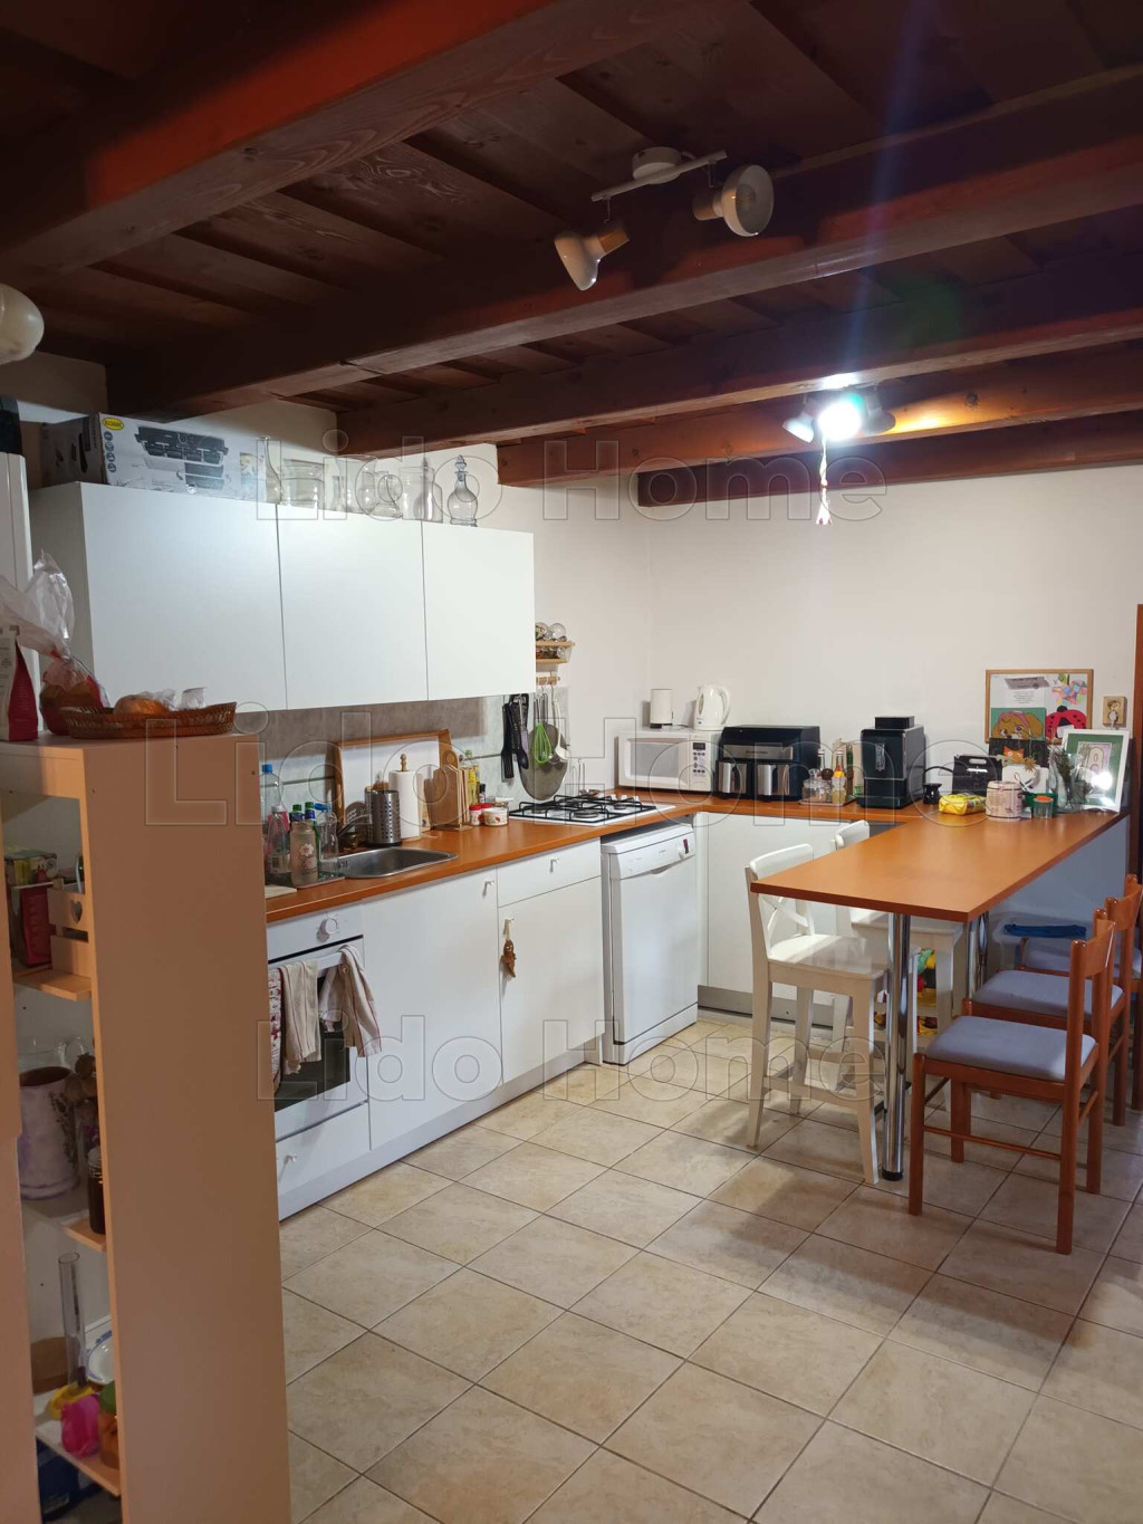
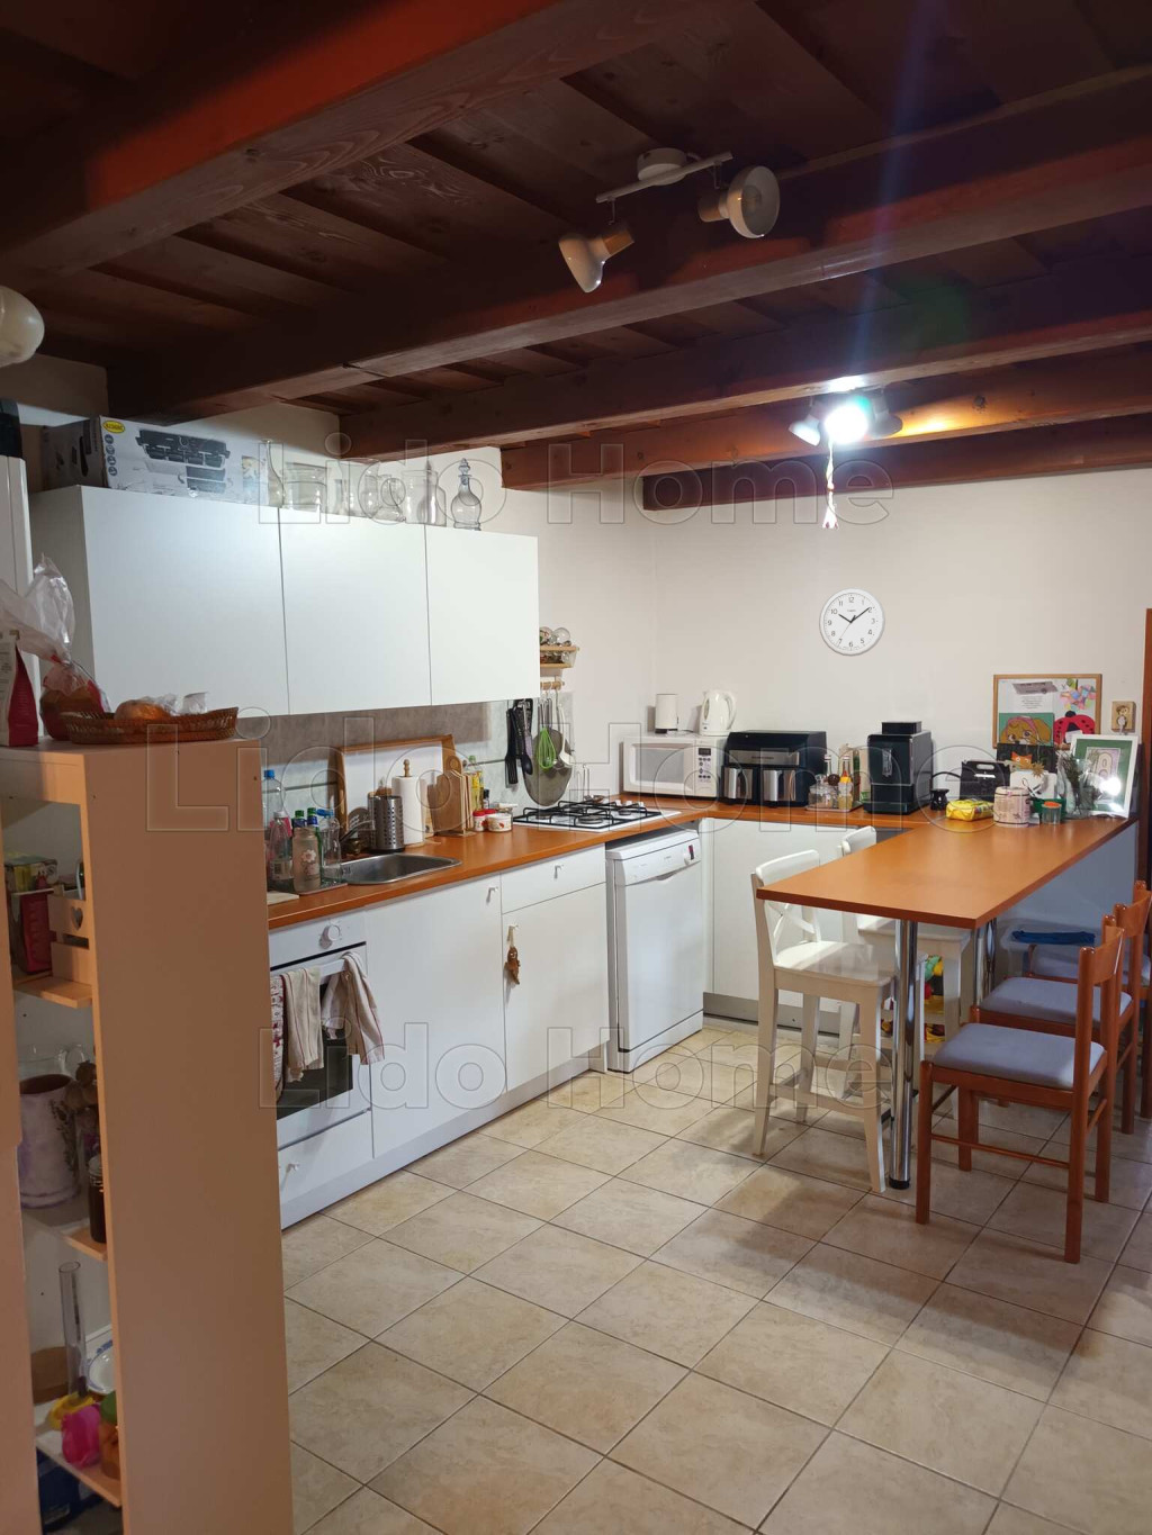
+ wall clock [818,585,887,658]
